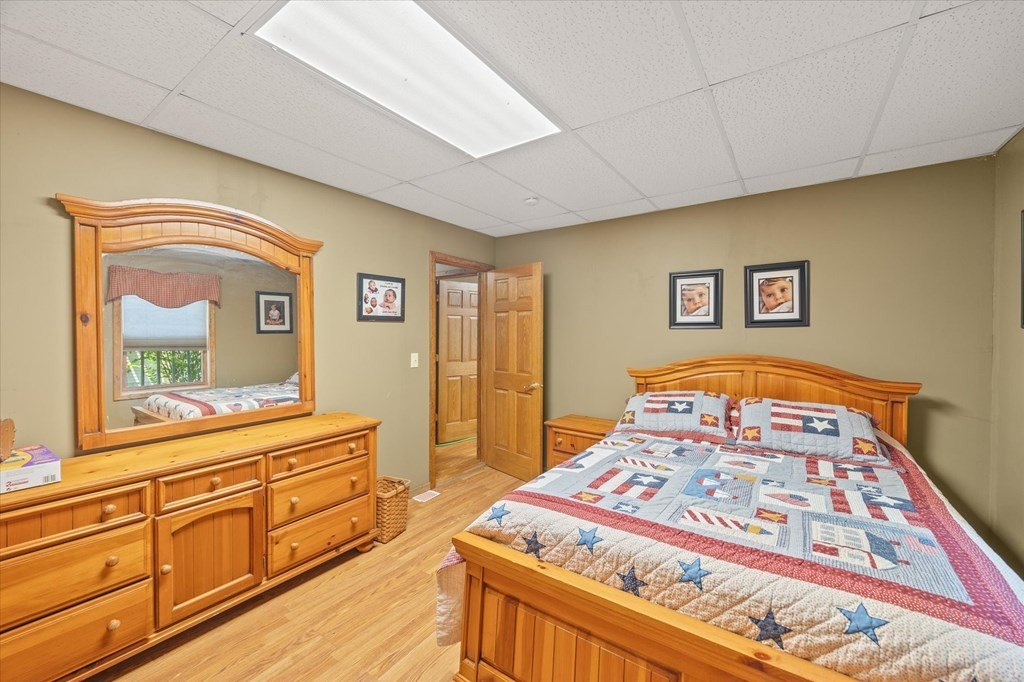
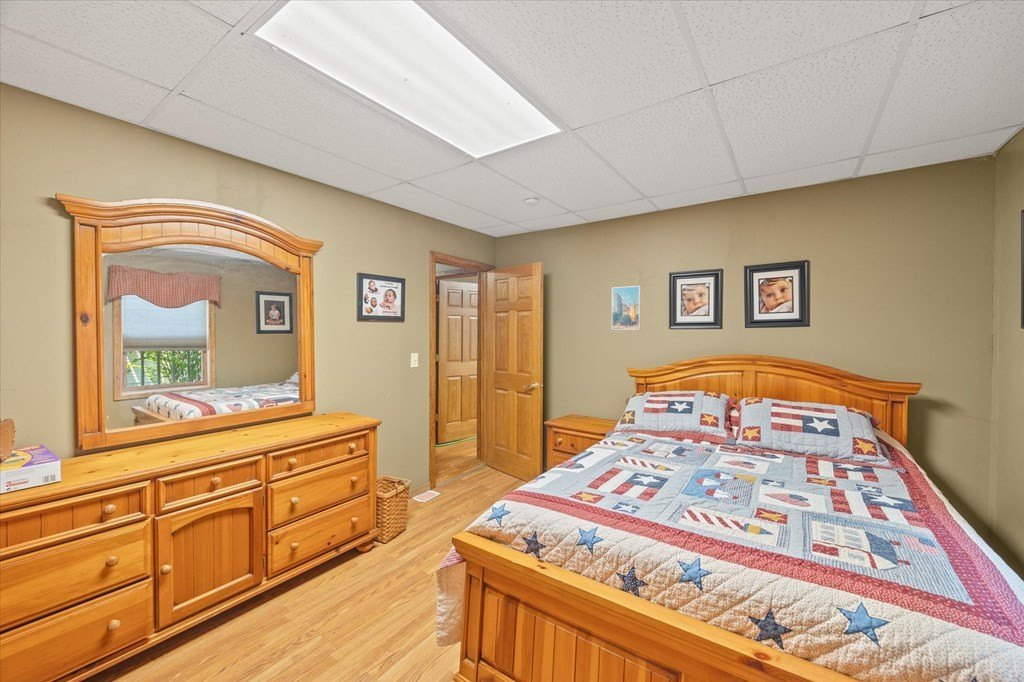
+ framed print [611,285,642,331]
